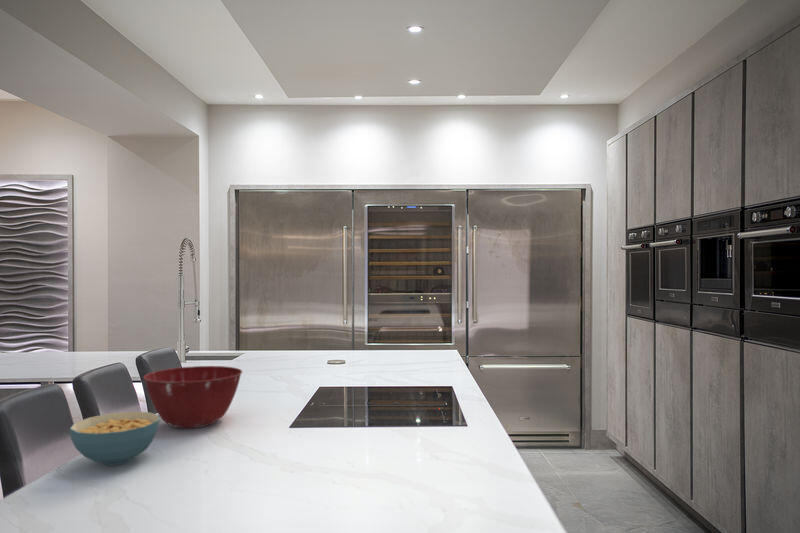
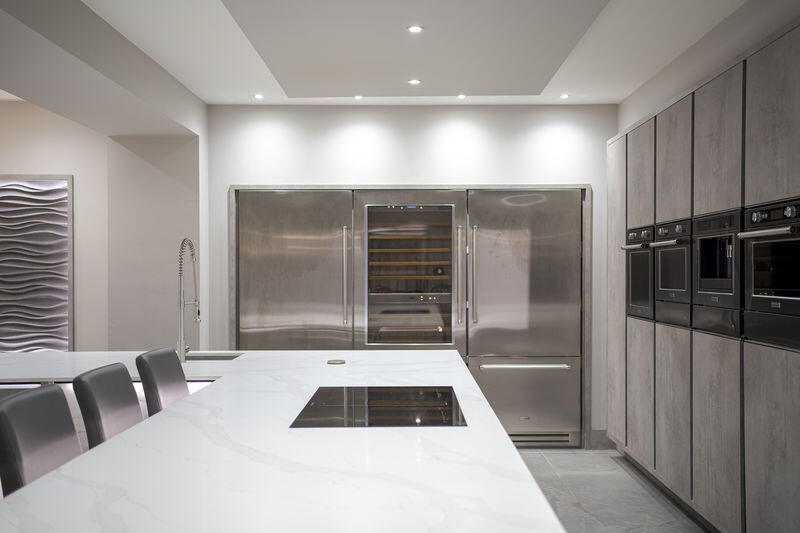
- mixing bowl [142,365,243,429]
- cereal bowl [69,411,161,466]
